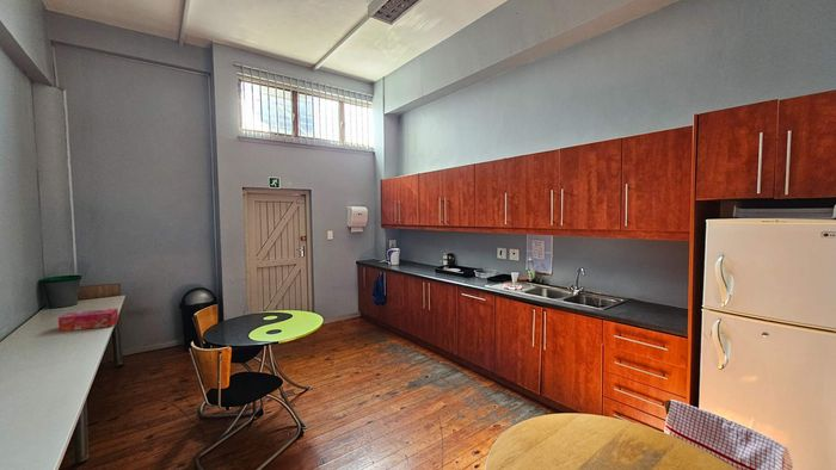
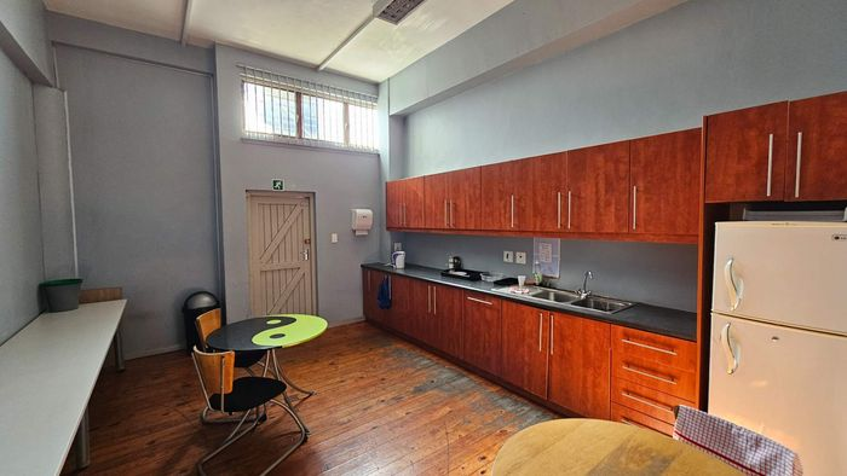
- tissue box [57,308,119,333]
